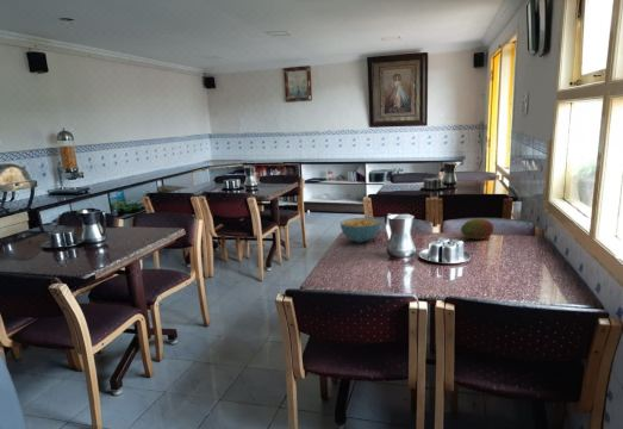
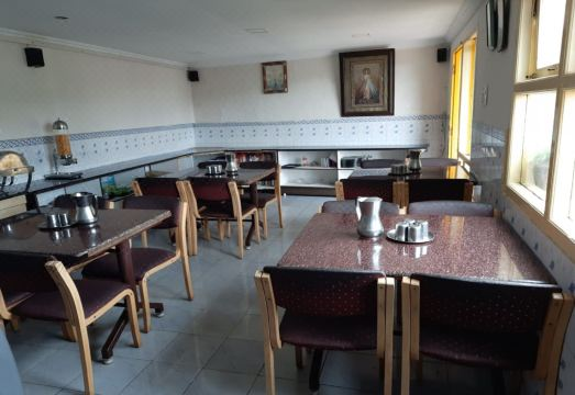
- fruit [460,217,496,241]
- cereal bowl [339,217,381,244]
